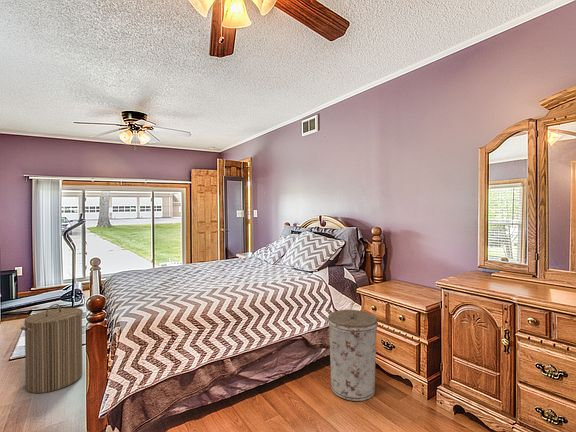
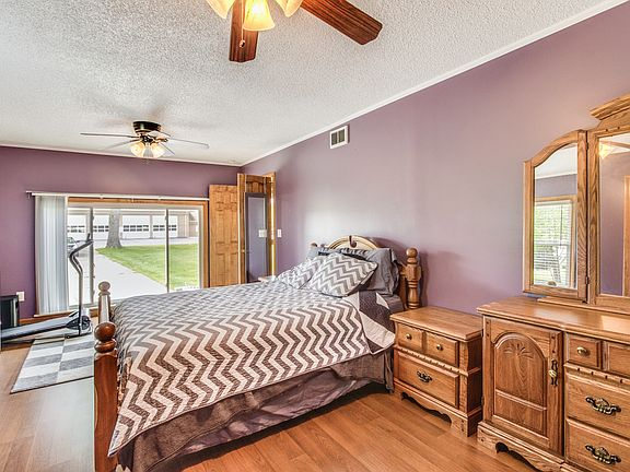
- trash can [327,309,379,402]
- laundry hamper [20,303,84,394]
